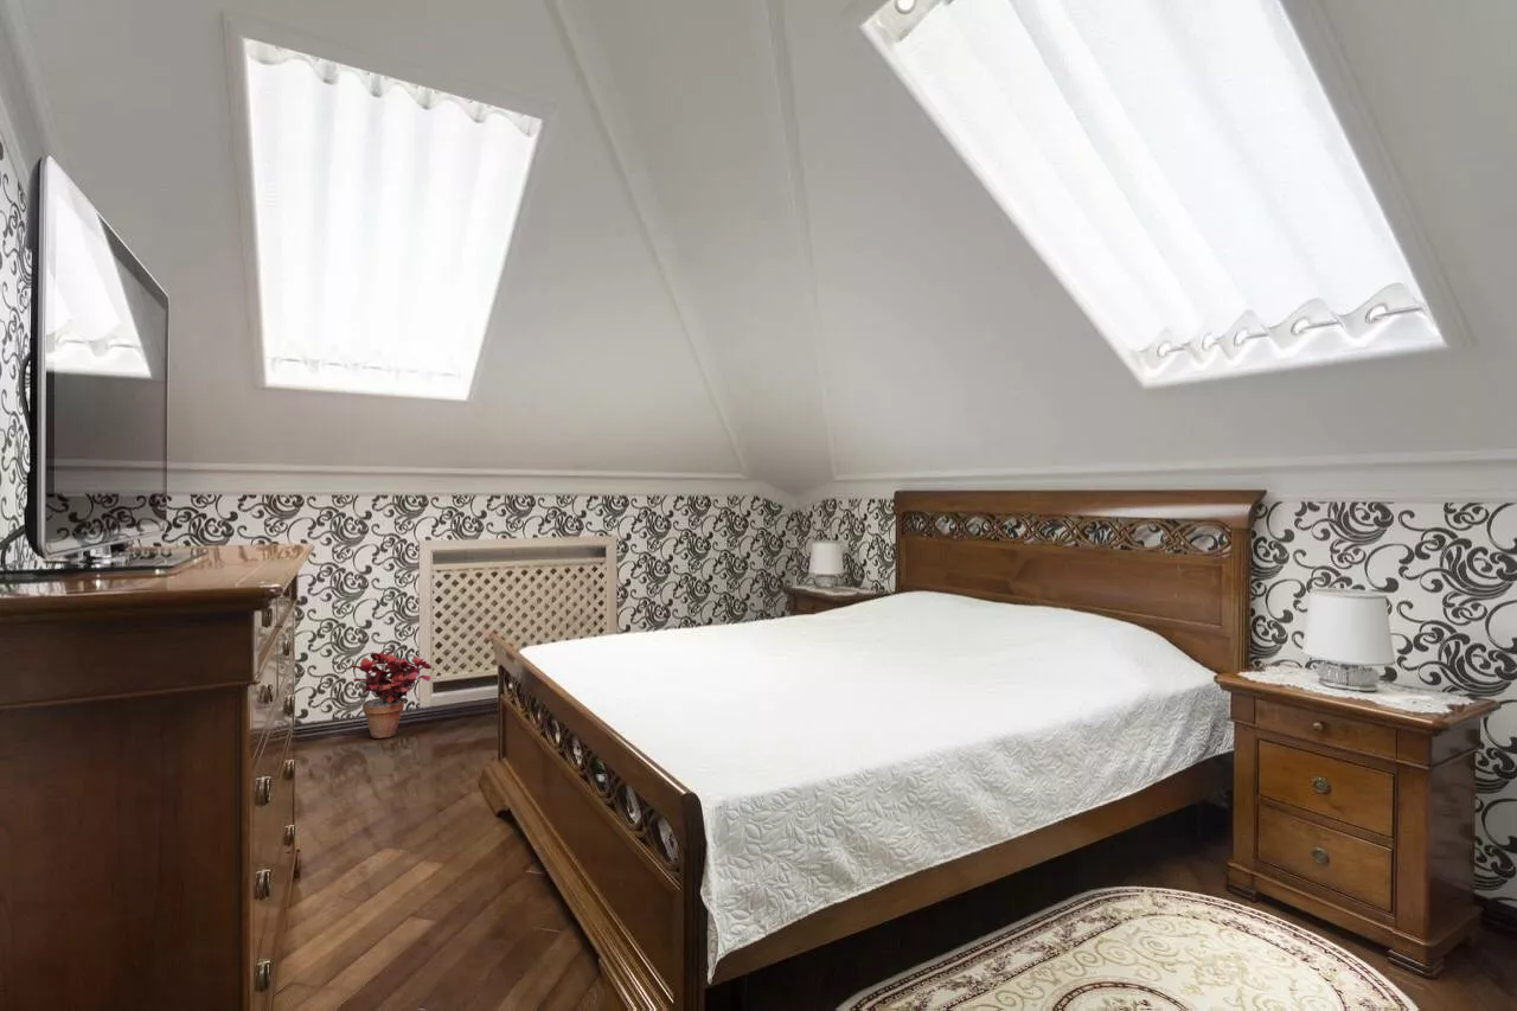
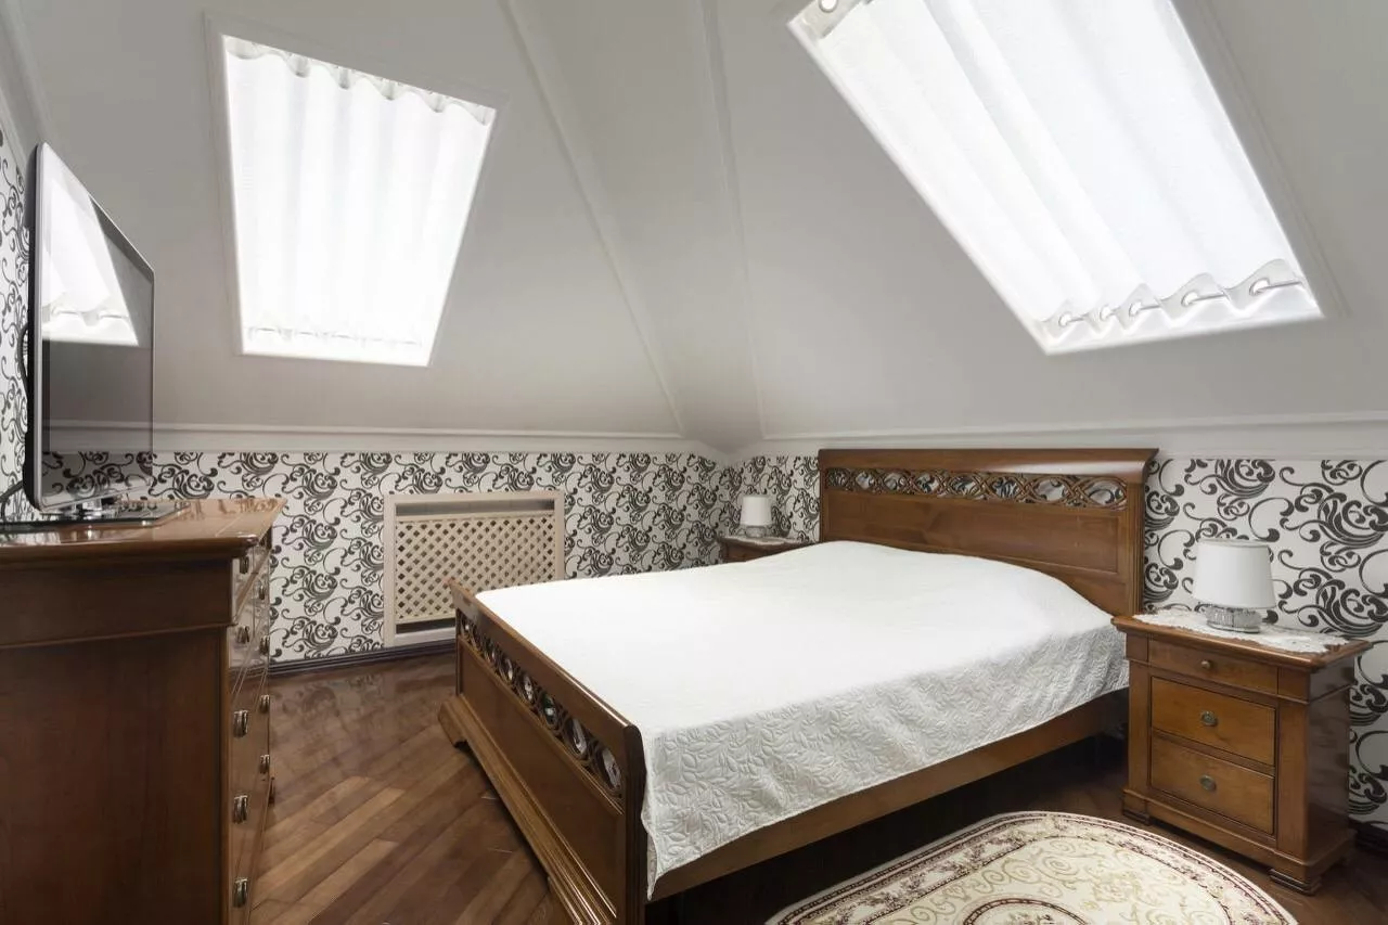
- potted plant [350,650,433,740]
